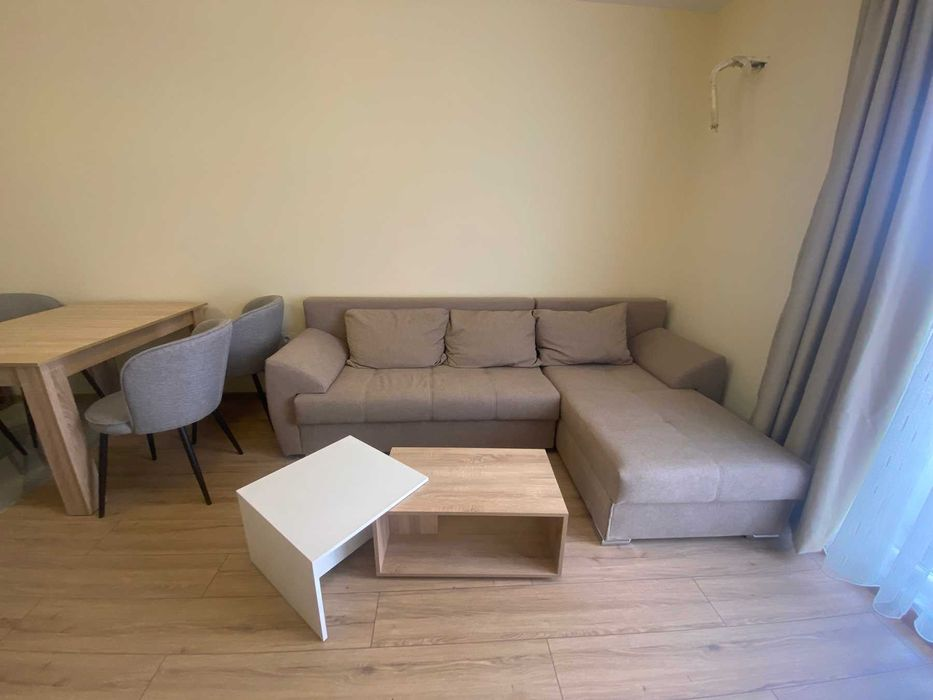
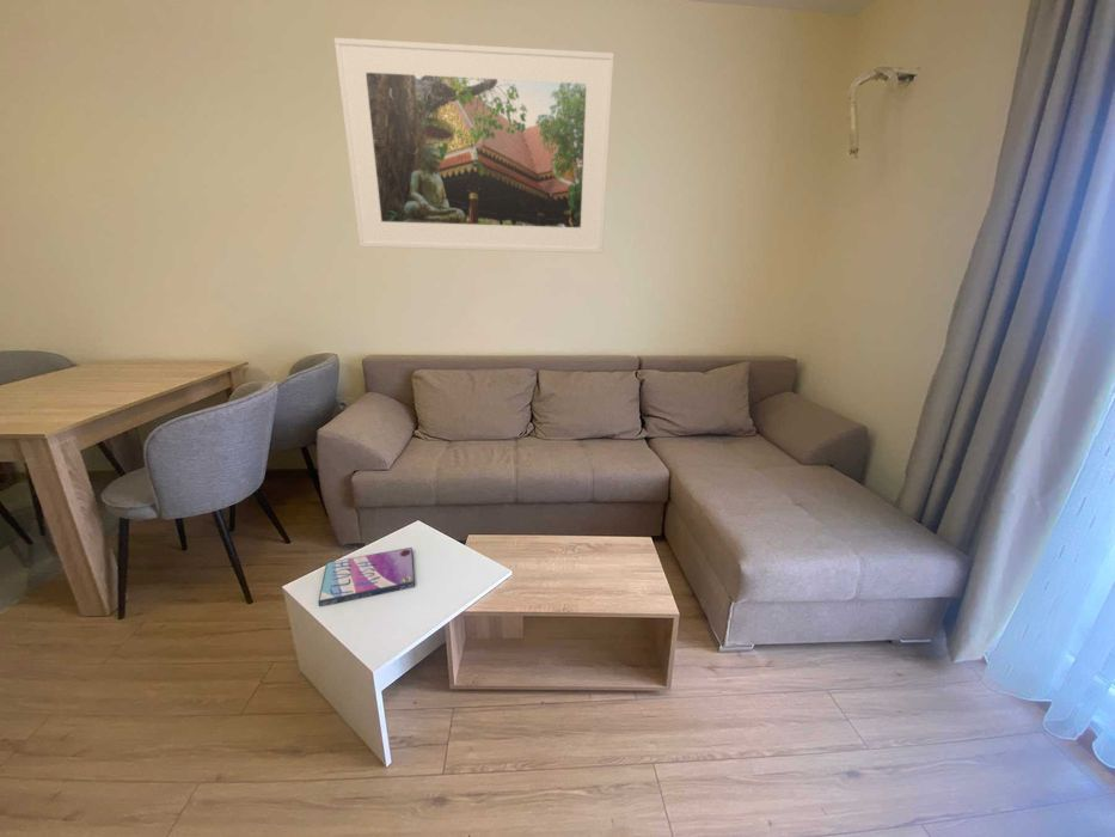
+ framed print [333,37,615,255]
+ video game case [317,546,416,607]
